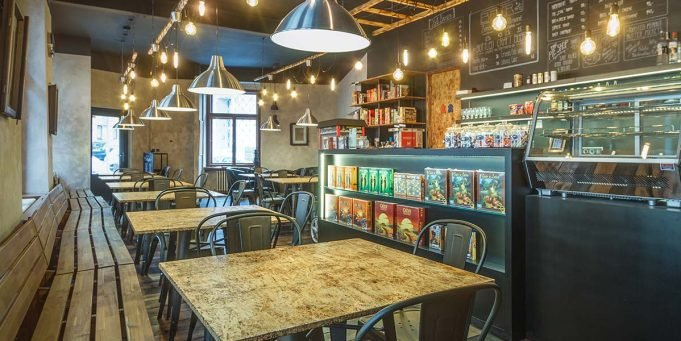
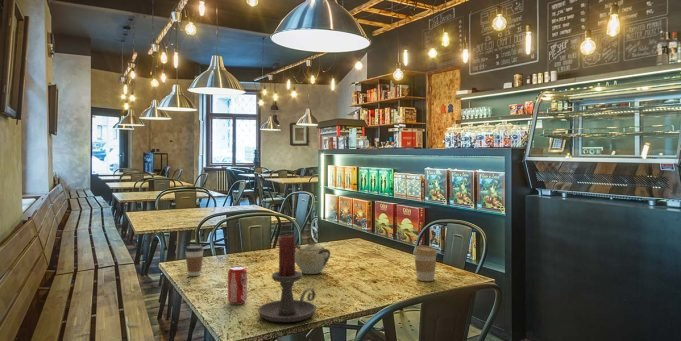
+ coffee cup [413,245,438,282]
+ candle holder [257,235,317,323]
+ beverage can [227,265,248,306]
+ sugar bowl [295,236,331,275]
+ coffee cup [184,244,204,277]
